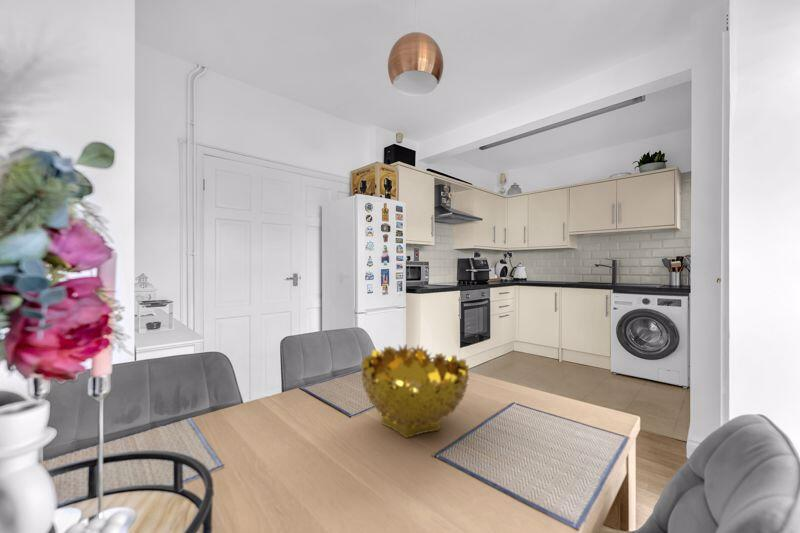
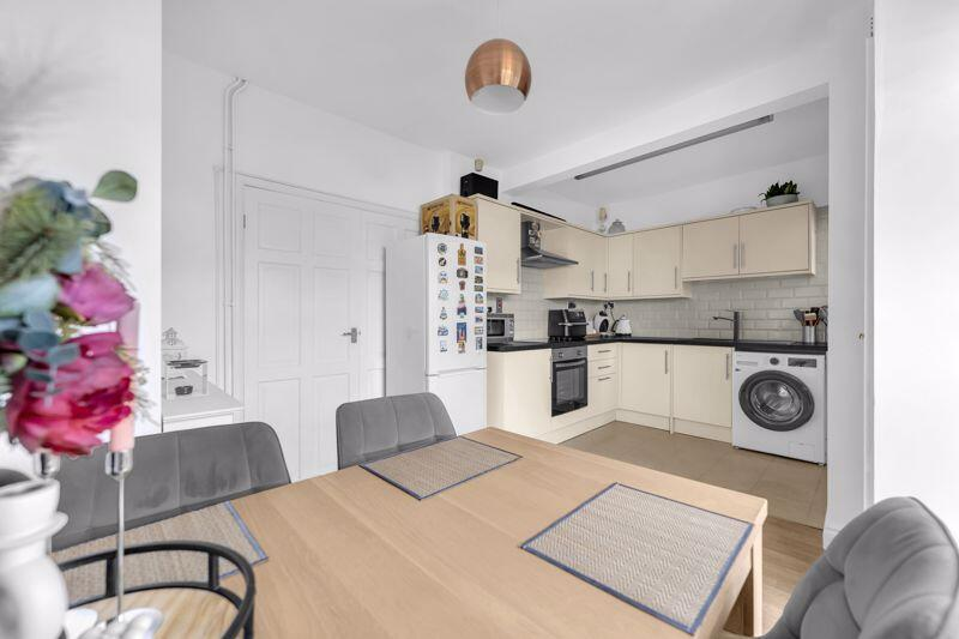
- decorative bowl [360,343,470,439]
